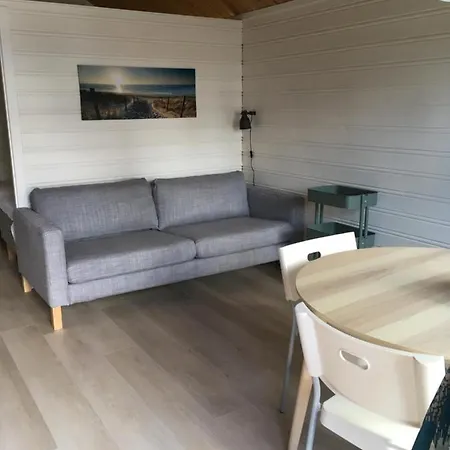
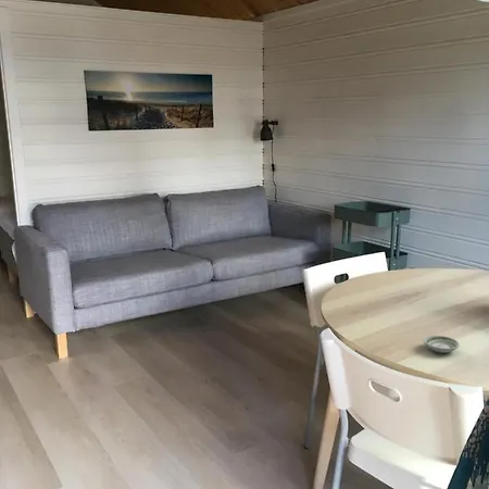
+ saucer [423,335,461,354]
